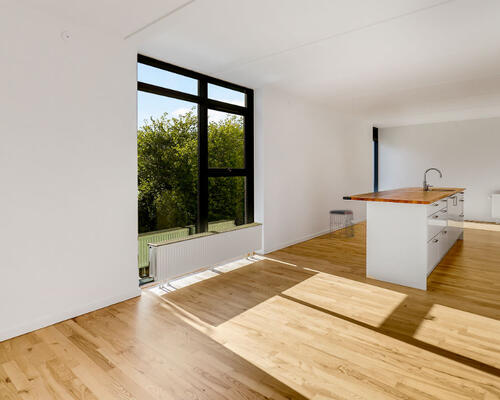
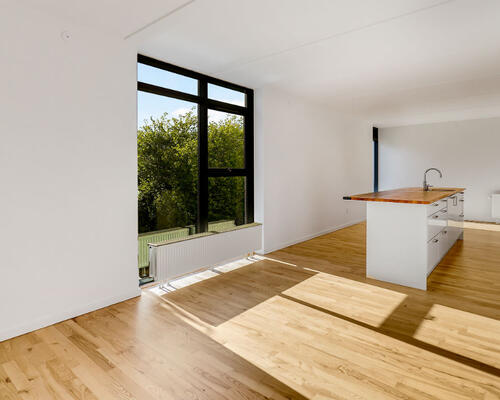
- stool [328,209,355,238]
